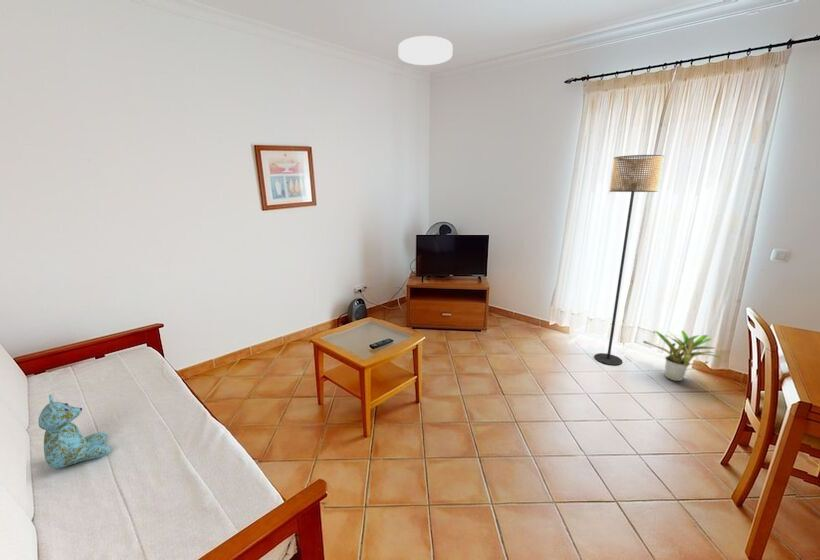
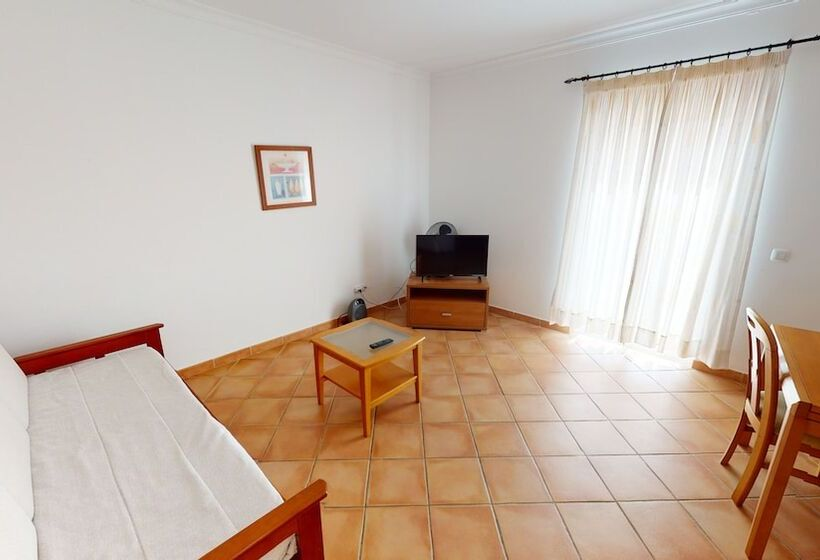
- ceiling light [398,35,454,66]
- potted plant [642,330,727,382]
- floor lamp [593,154,665,366]
- stuffed bear [37,394,111,469]
